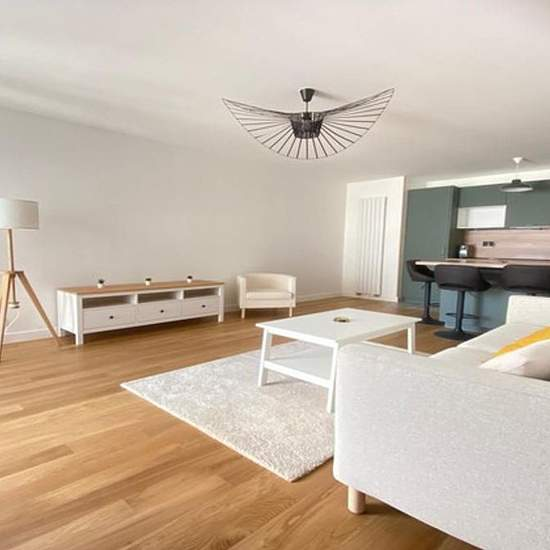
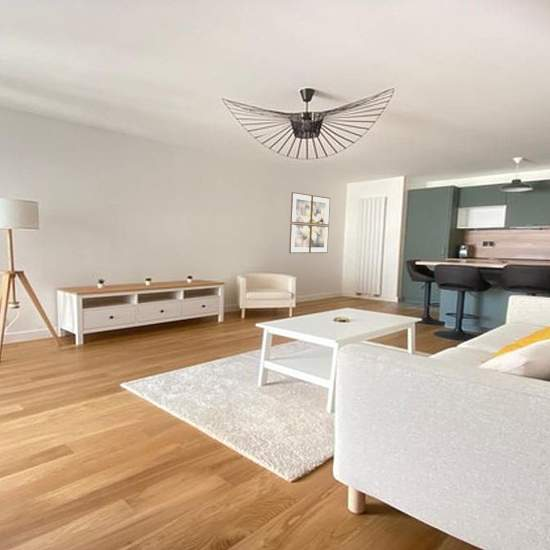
+ wall art [288,191,331,254]
